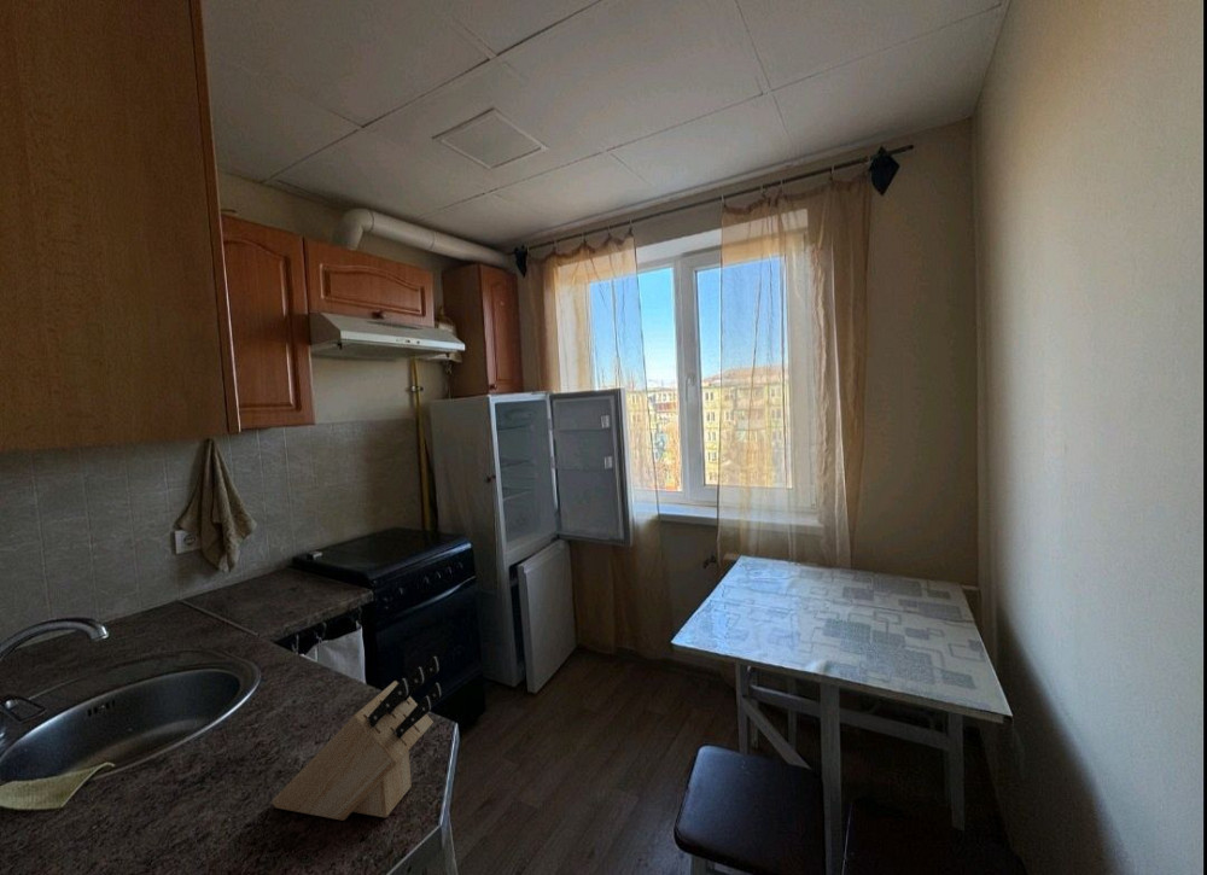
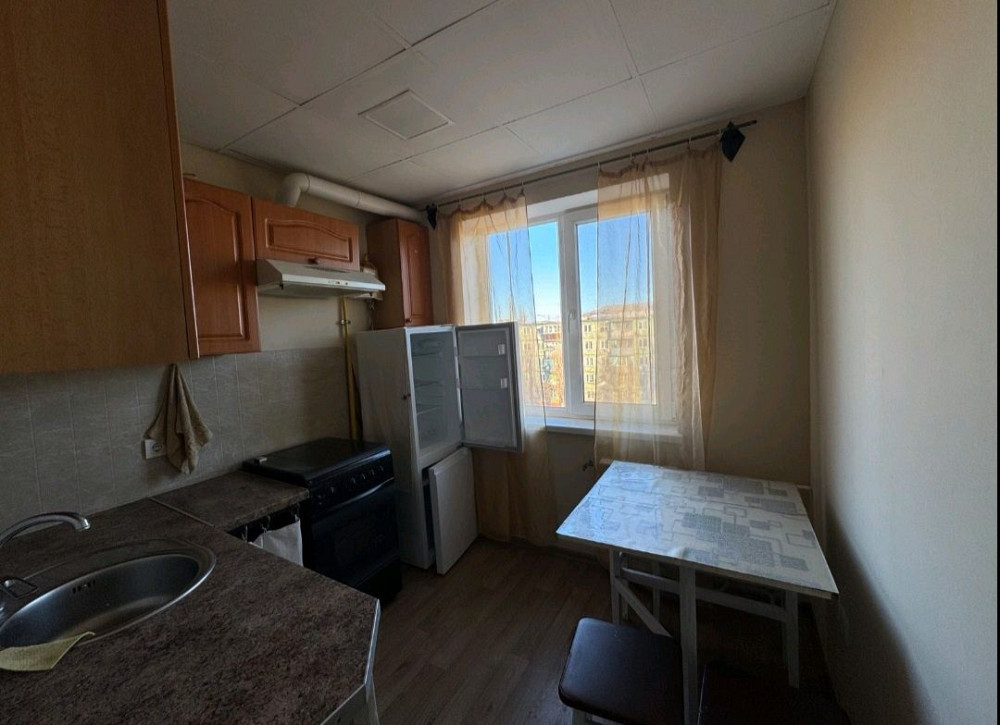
- knife block [270,655,443,822]
